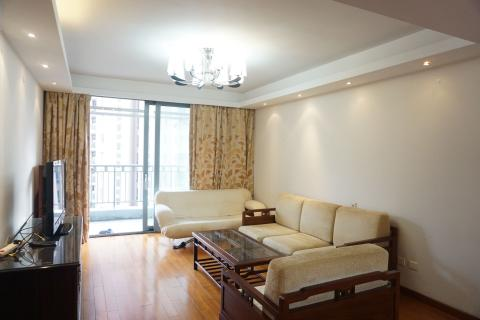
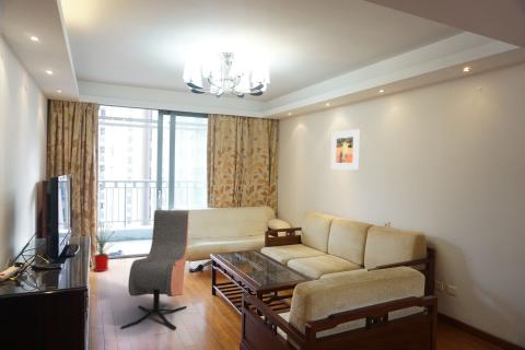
+ house plant [80,219,120,272]
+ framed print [330,128,361,171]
+ armchair [120,209,190,330]
